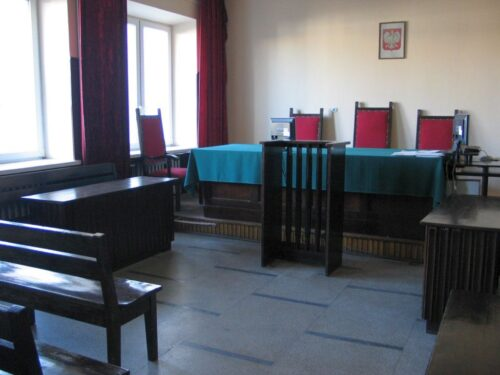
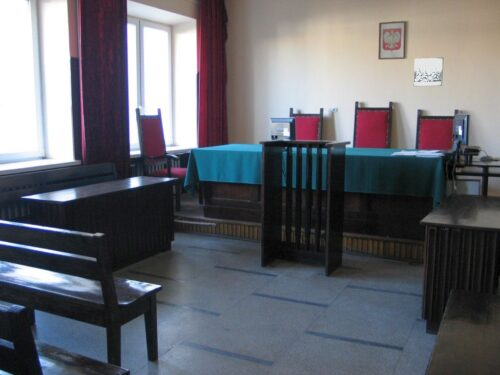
+ wall art [412,56,445,87]
